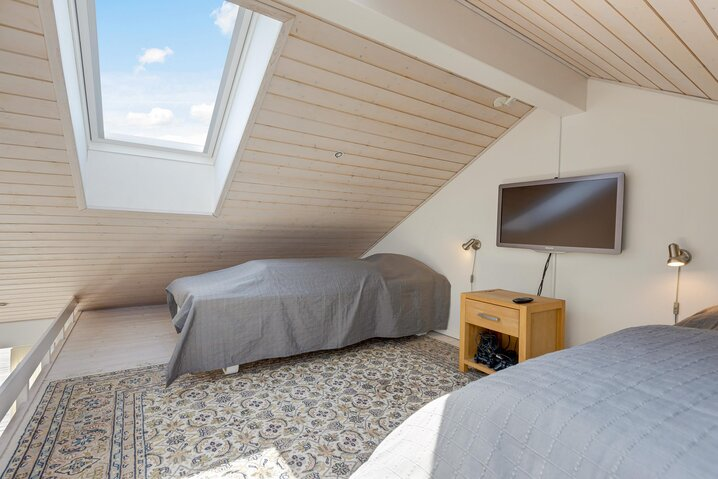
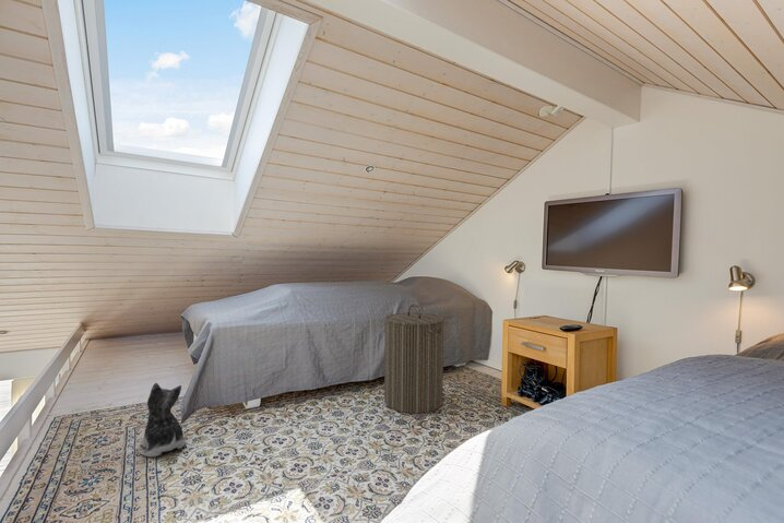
+ plush toy [139,382,187,457]
+ laundry hamper [383,304,446,415]
